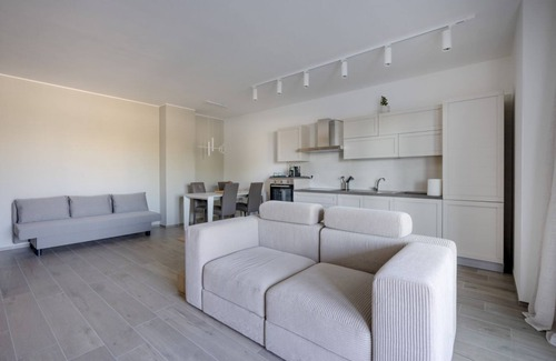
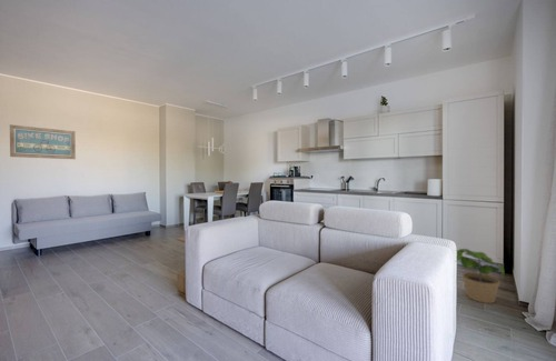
+ wall art [9,123,77,160]
+ potted plant [456,248,505,304]
